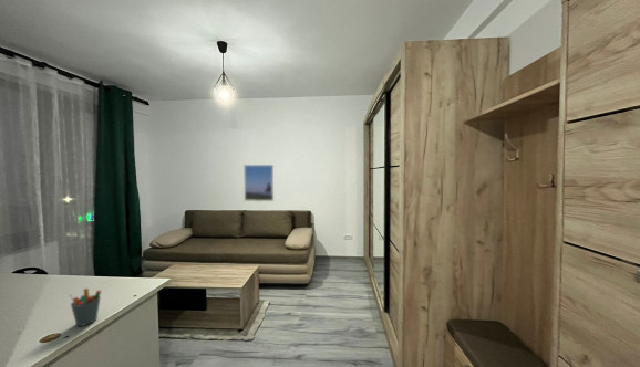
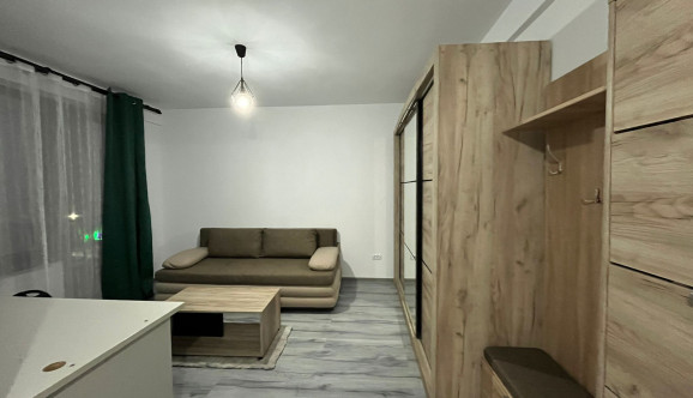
- pen holder [68,287,103,327]
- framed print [242,164,275,202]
